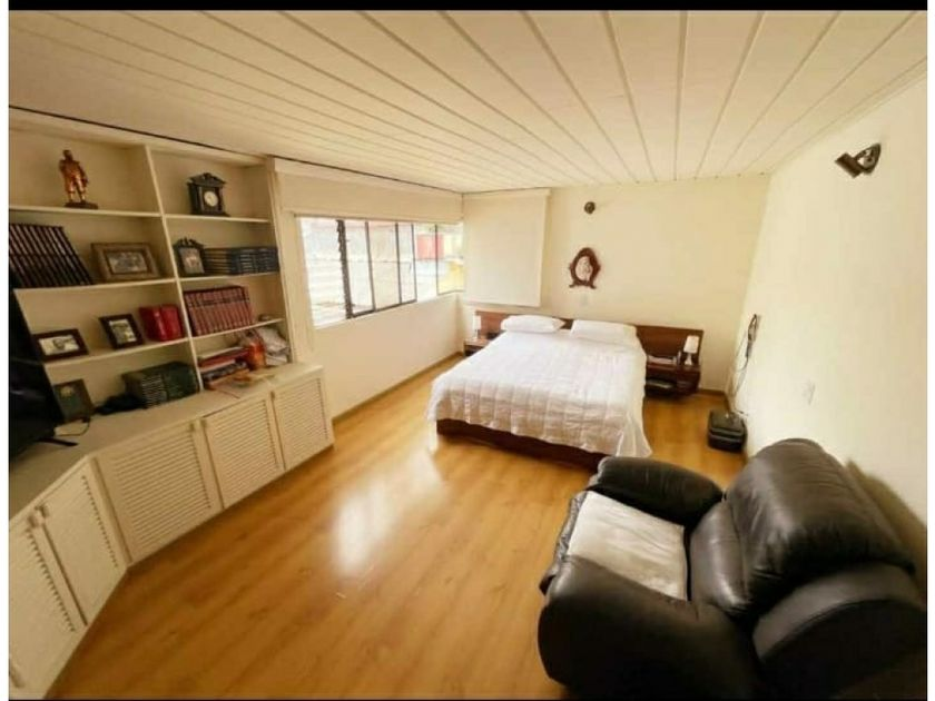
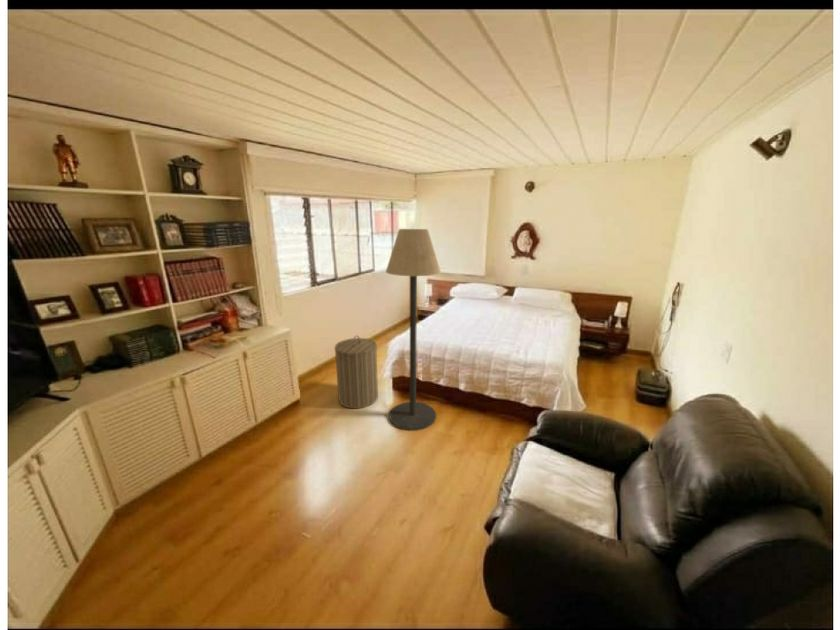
+ floor lamp [385,228,442,432]
+ laundry hamper [334,334,379,410]
